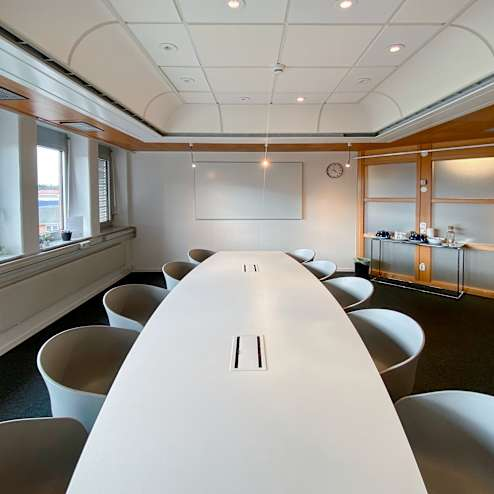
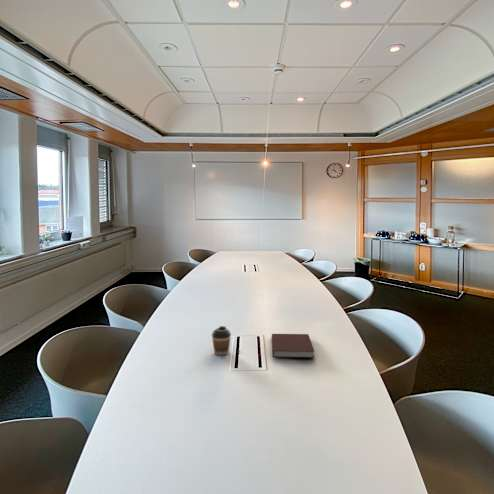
+ coffee cup [211,325,232,356]
+ notebook [271,333,315,359]
